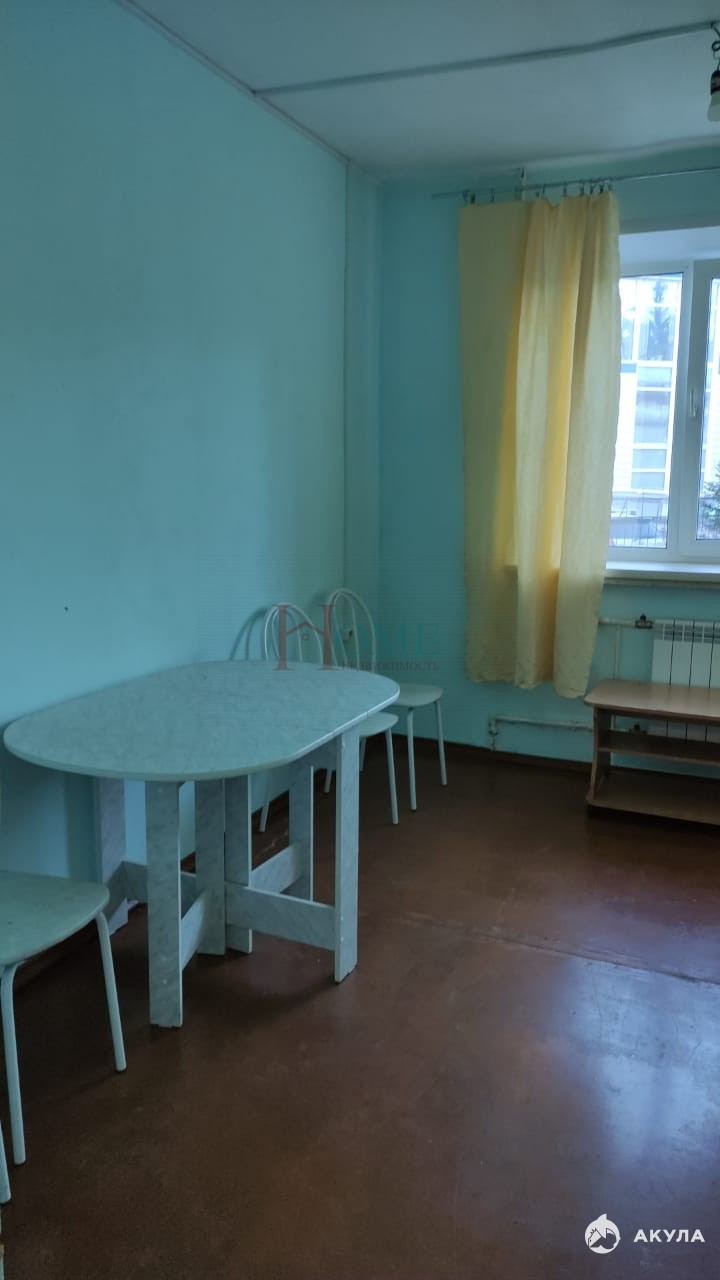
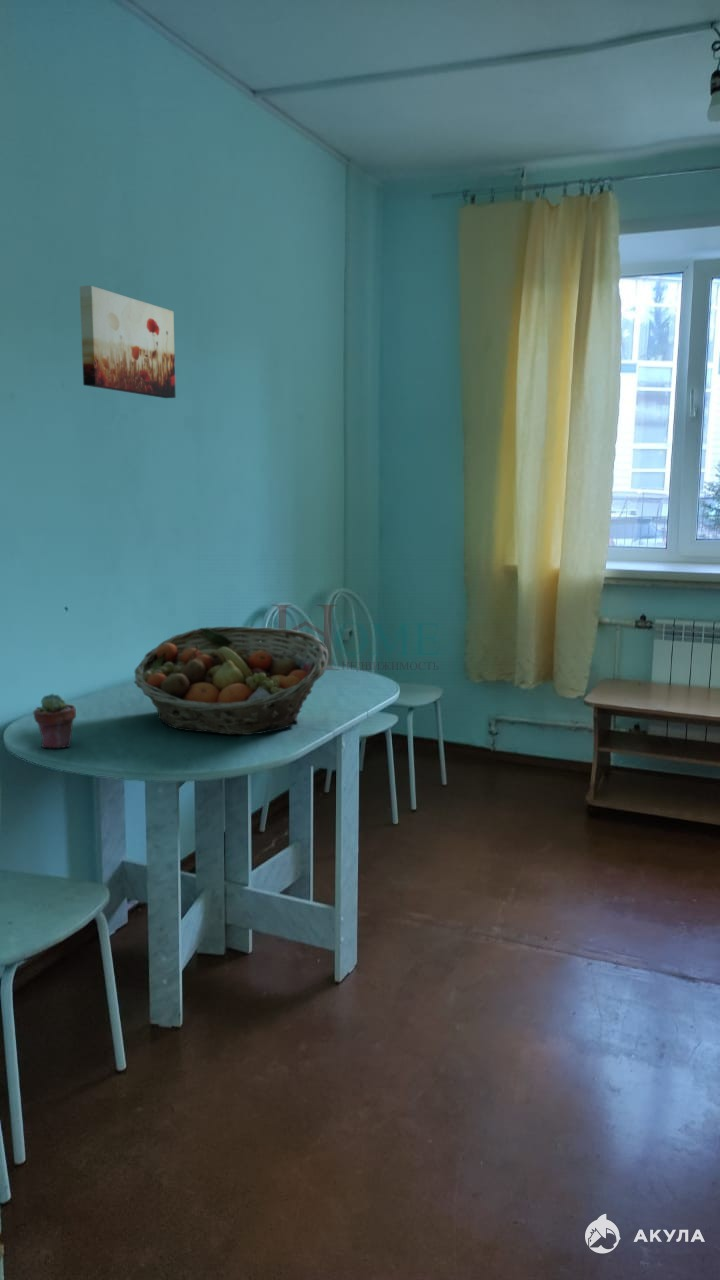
+ potted succulent [32,693,77,749]
+ wall art [79,284,176,399]
+ fruit basket [133,625,330,736]
